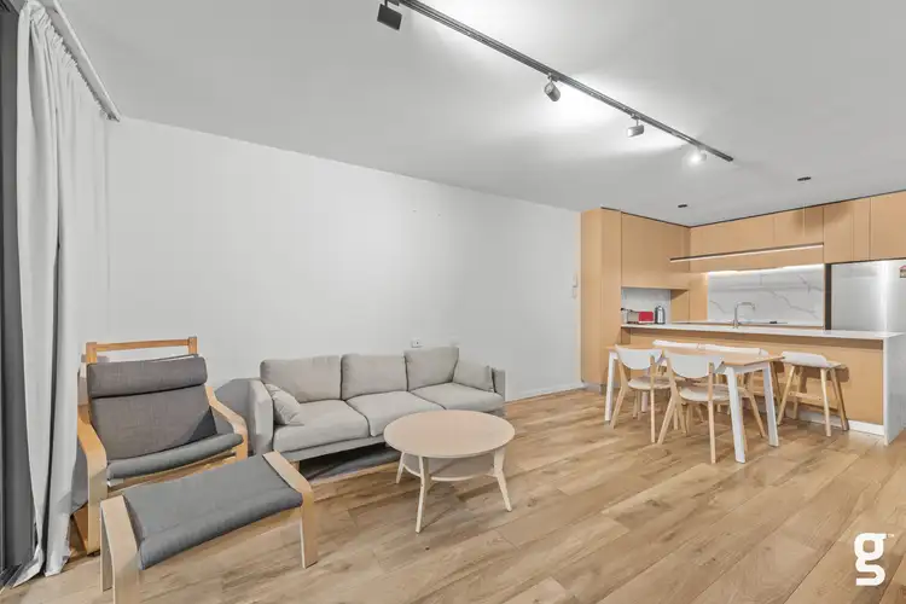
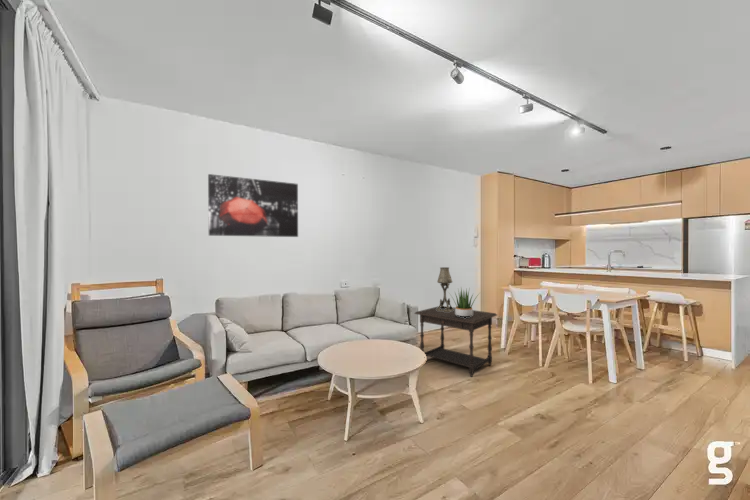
+ wall art [207,173,299,238]
+ potted plant [448,287,480,318]
+ table lamp [436,266,454,312]
+ side table [414,305,498,378]
